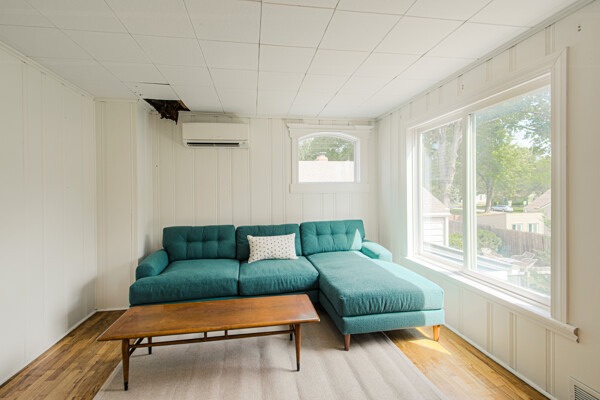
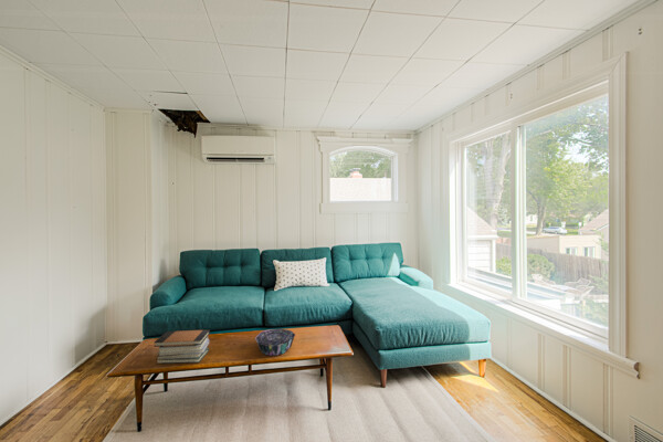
+ book stack [152,329,211,365]
+ decorative bowl [254,328,296,357]
